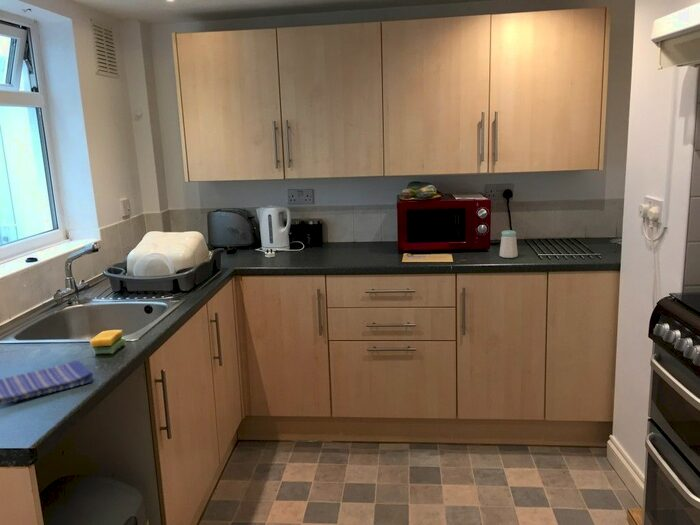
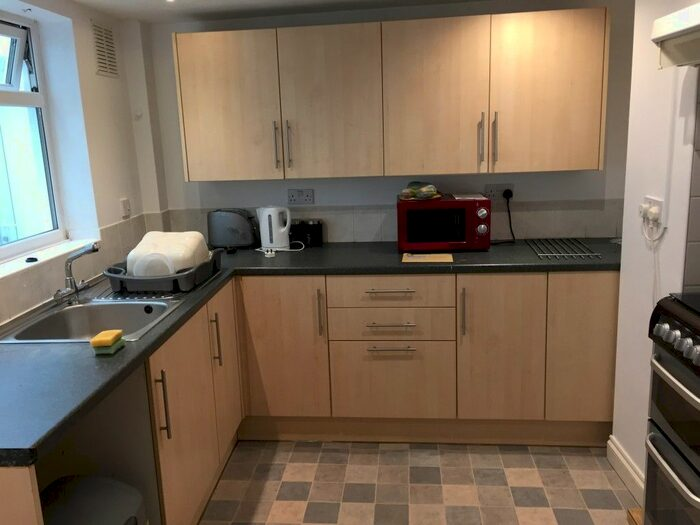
- salt shaker [499,229,519,259]
- dish towel [0,359,95,406]
